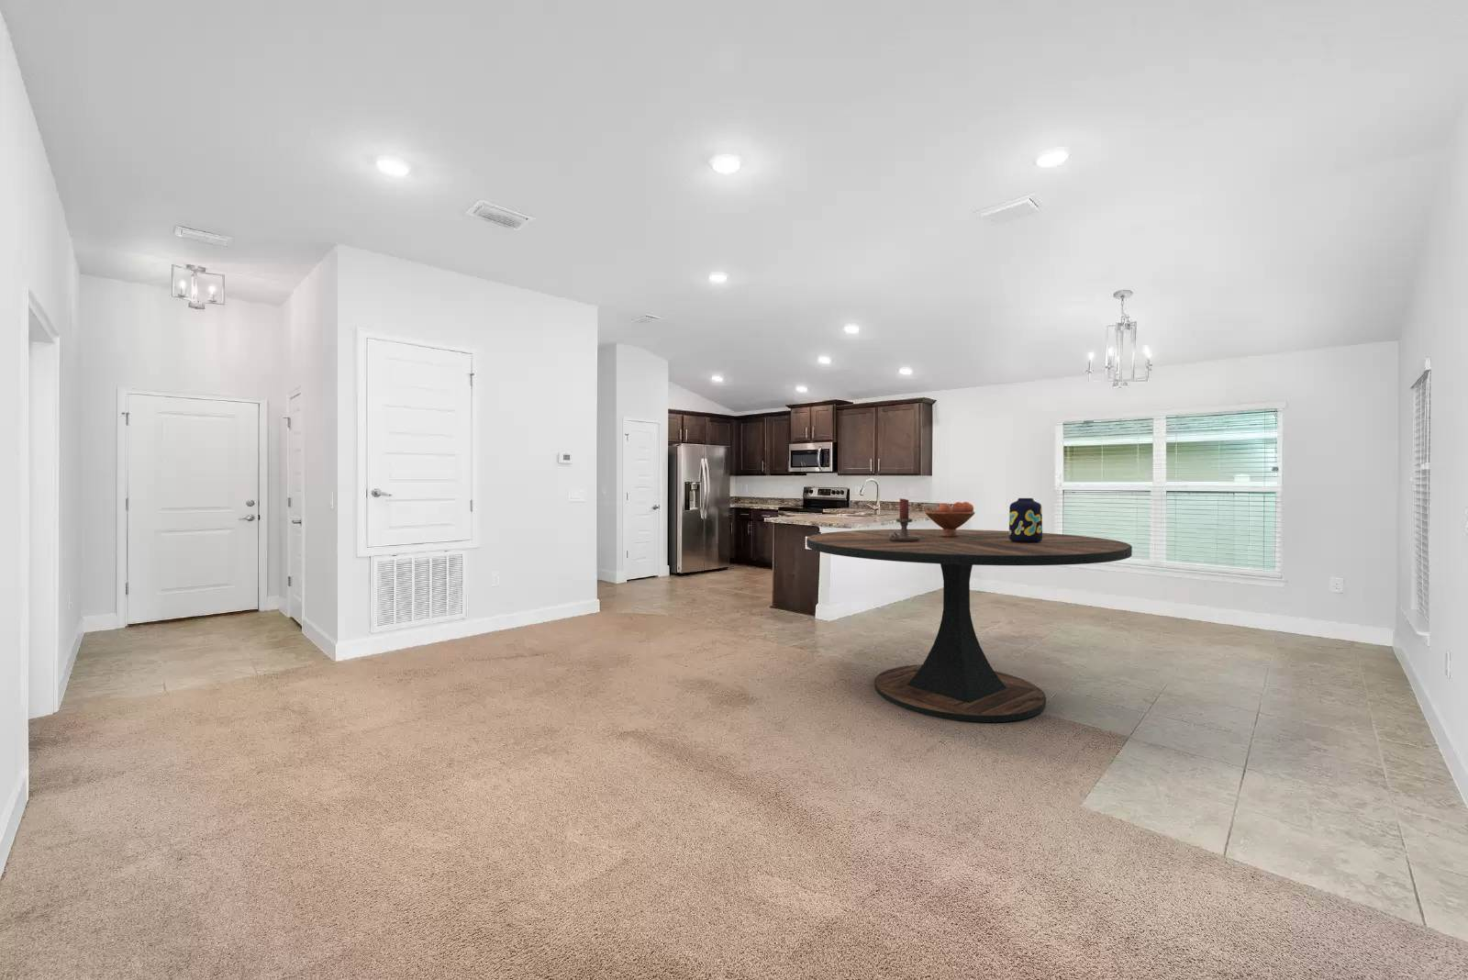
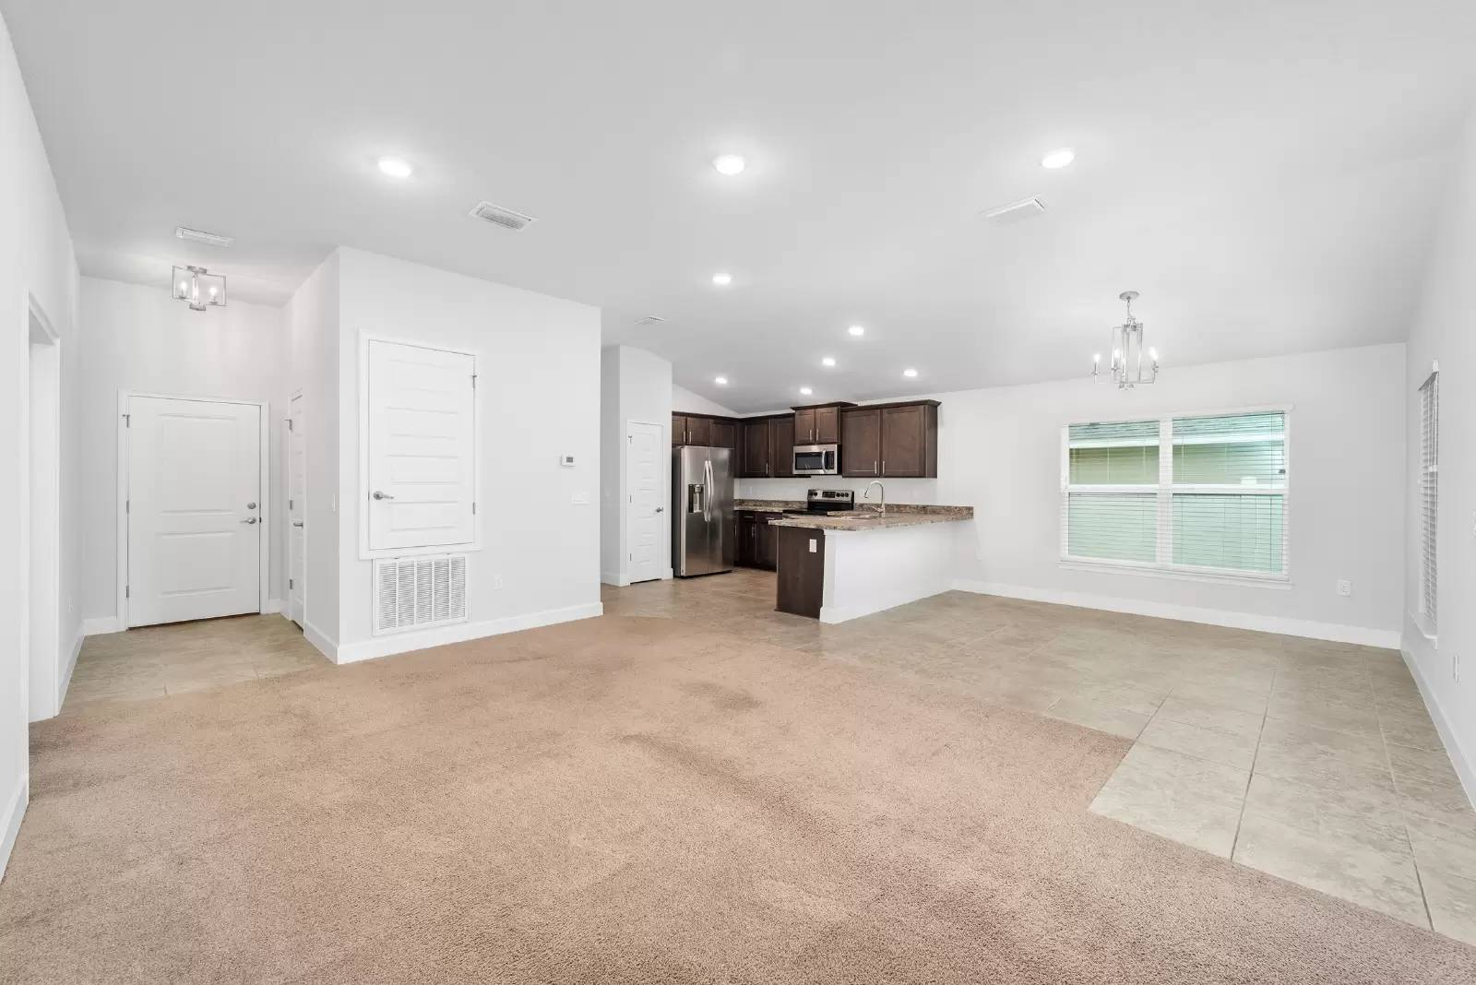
- fruit bowl [924,501,976,537]
- candle holder [889,498,919,542]
- dining table [806,528,1134,723]
- vase [1008,498,1043,544]
